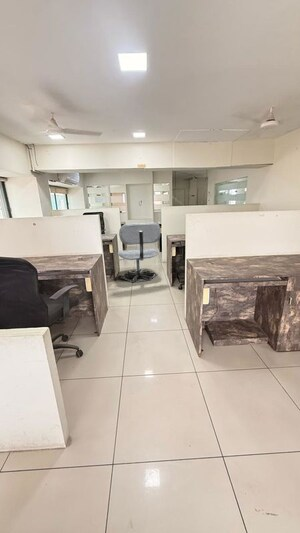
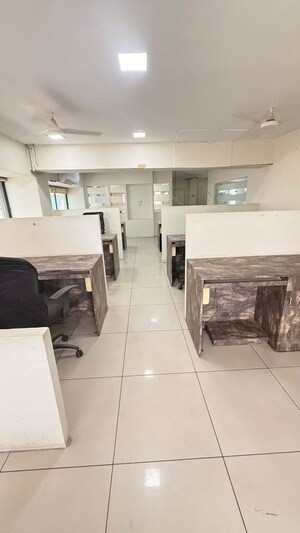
- office chair [117,222,161,283]
